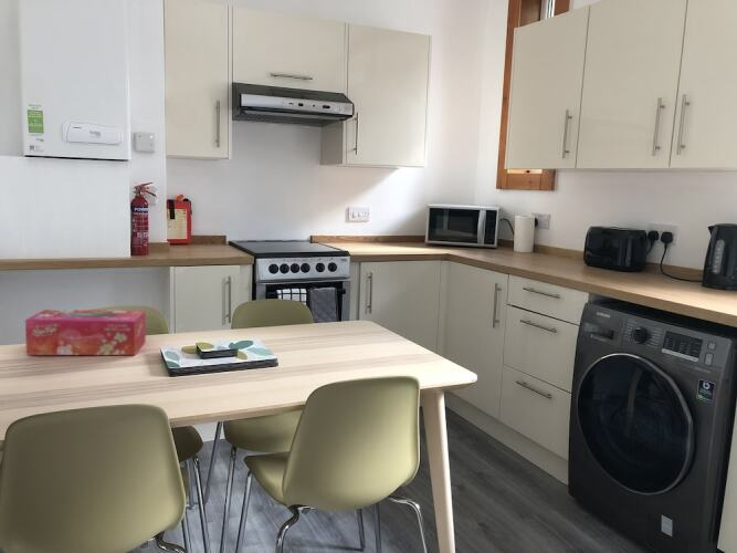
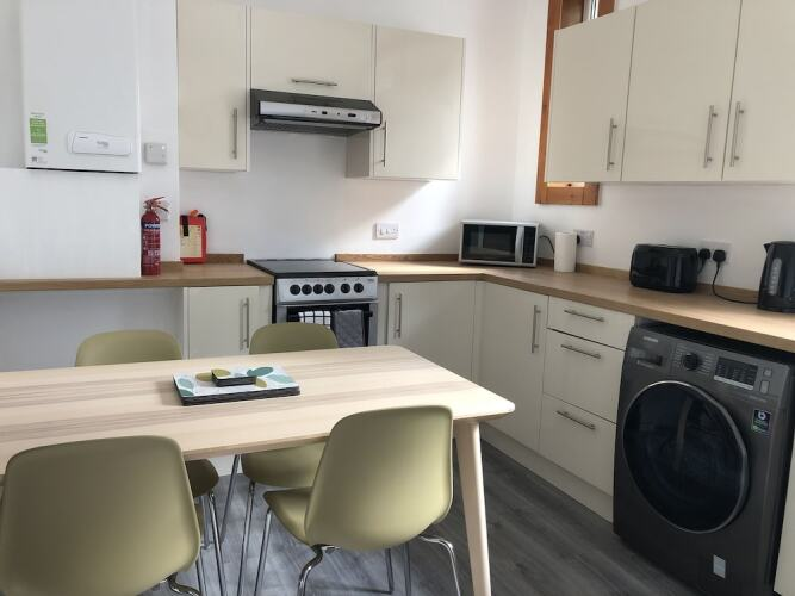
- tissue box [24,309,147,356]
